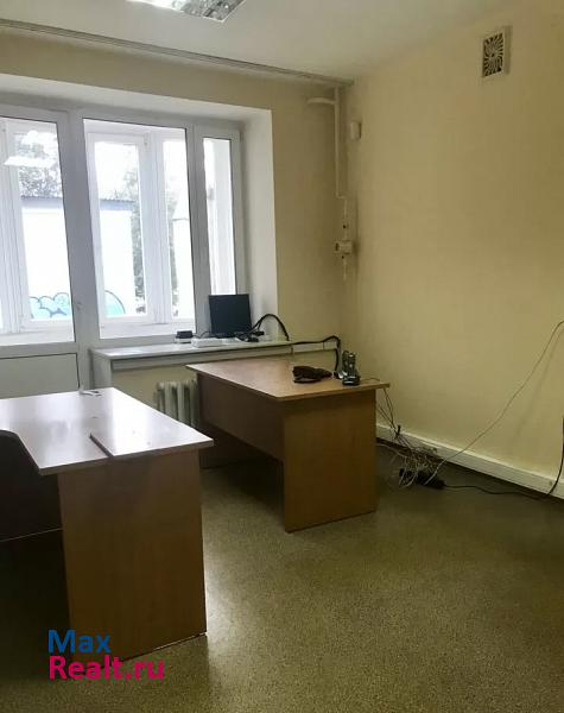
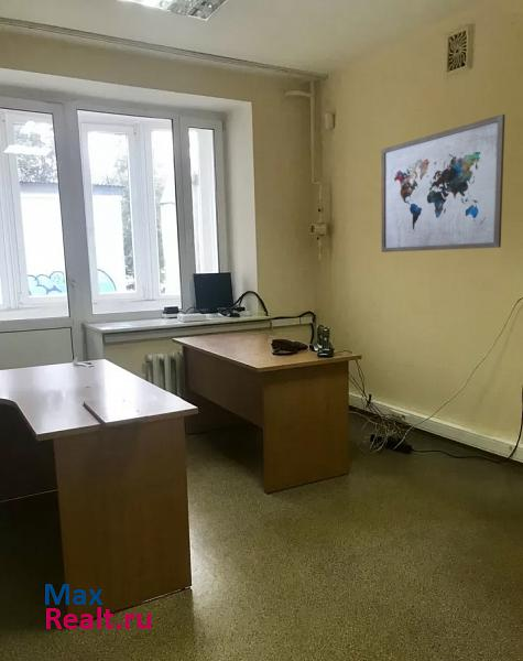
+ wall art [381,113,506,253]
